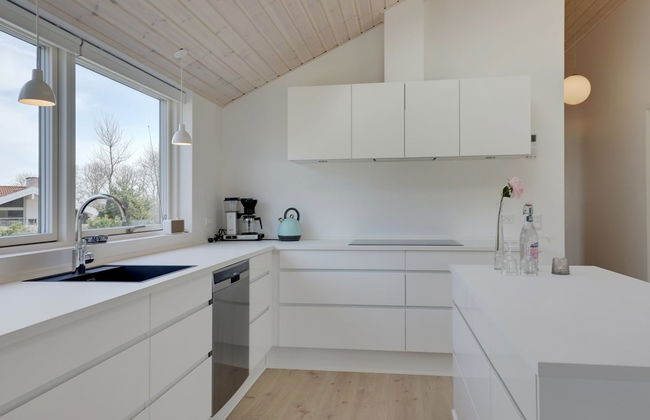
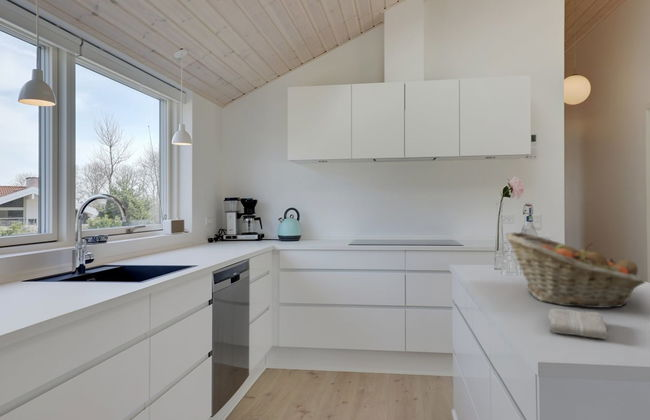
+ washcloth [548,308,610,340]
+ fruit basket [504,231,646,309]
